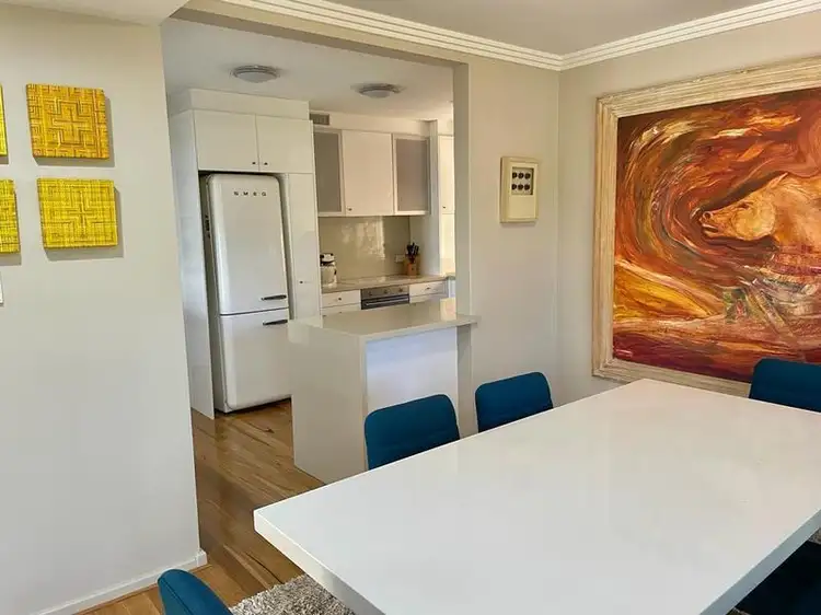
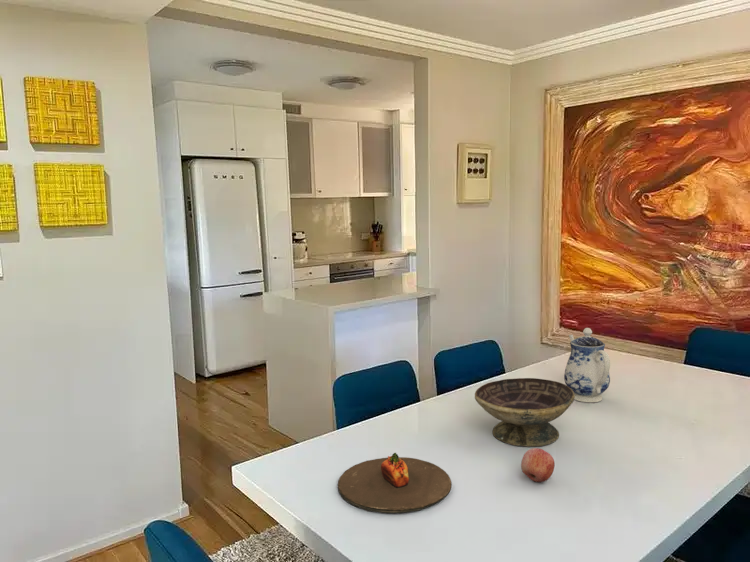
+ plate [337,452,453,514]
+ fruit [520,447,556,483]
+ teapot [563,327,611,403]
+ decorative bowl [474,377,575,448]
